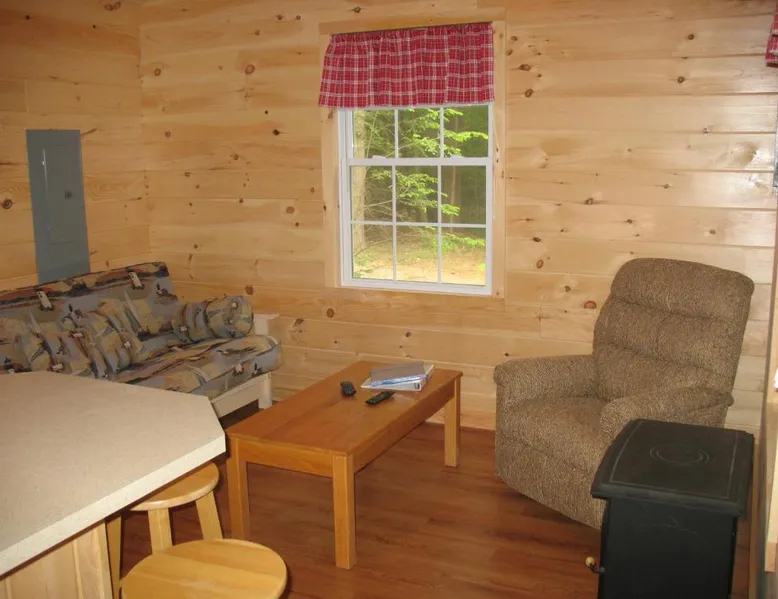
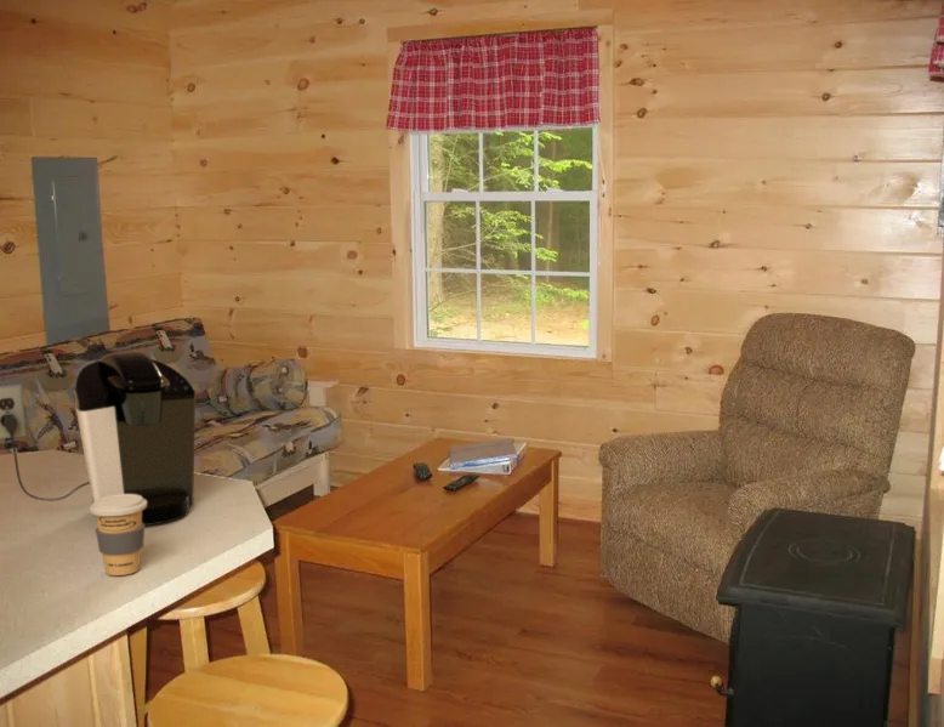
+ coffee maker [0,350,197,527]
+ coffee cup [89,494,147,577]
